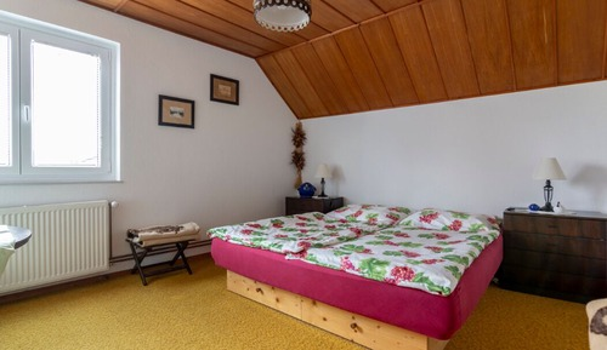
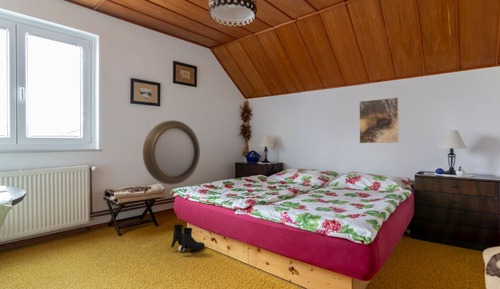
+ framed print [358,96,400,144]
+ home mirror [142,120,201,185]
+ boots [170,224,206,253]
